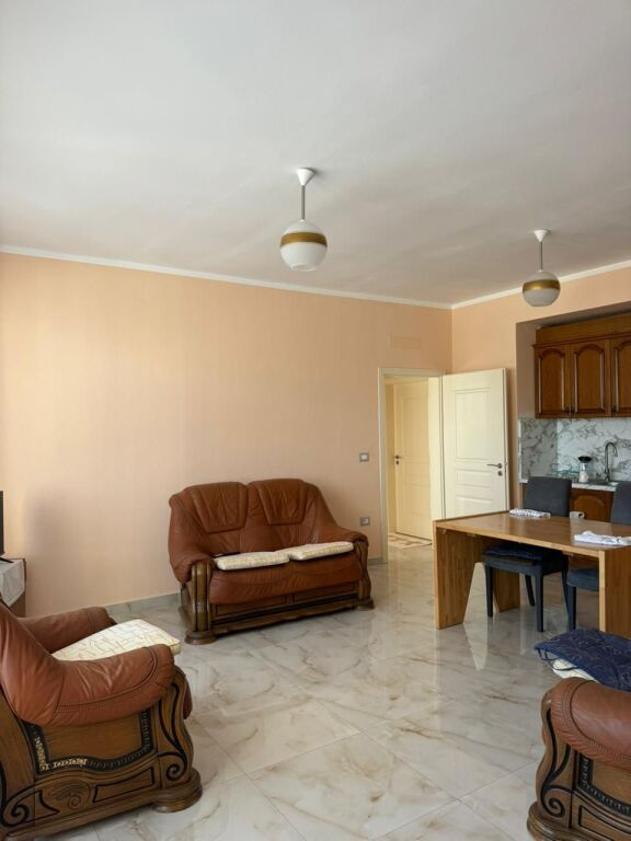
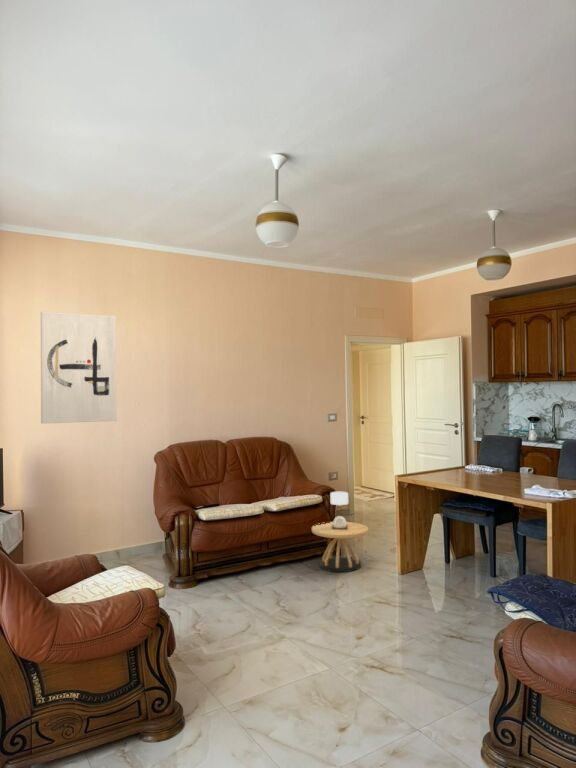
+ side table [311,491,369,573]
+ wall art [40,310,117,424]
